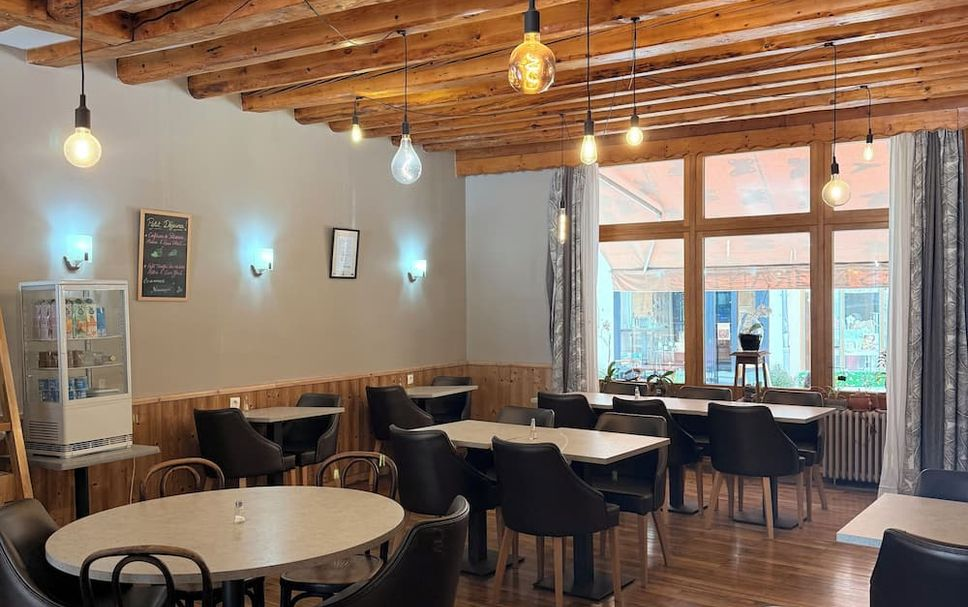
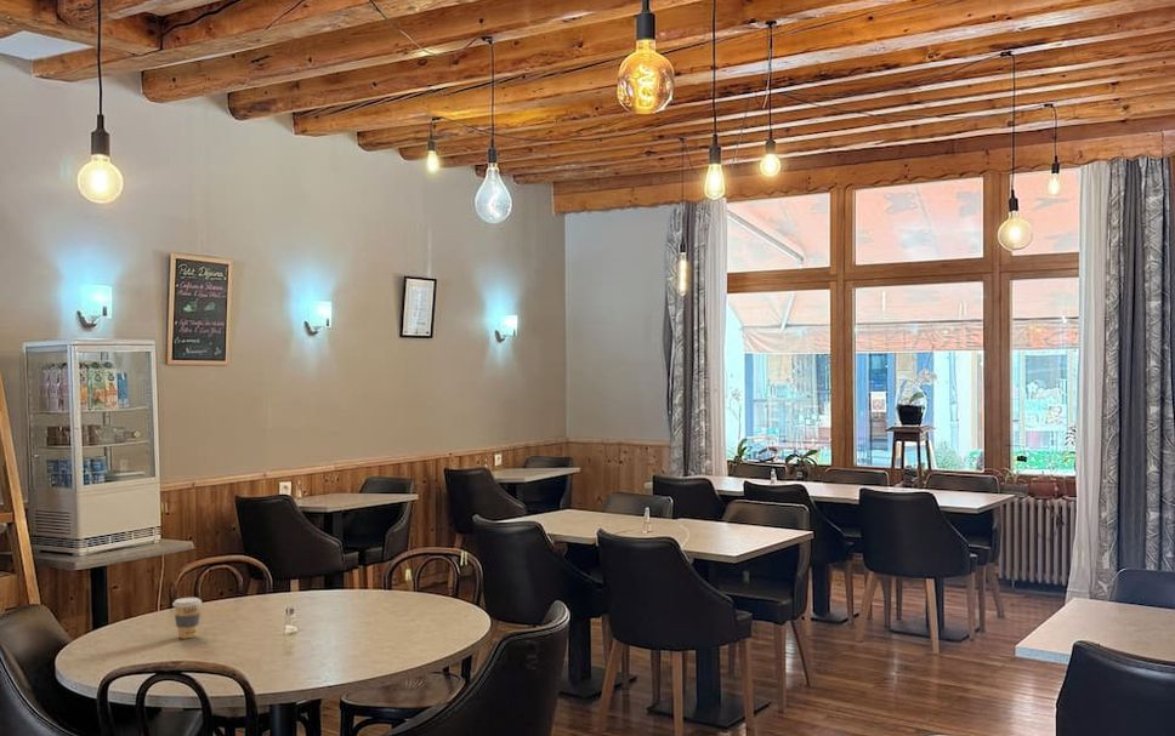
+ coffee cup [171,597,203,640]
